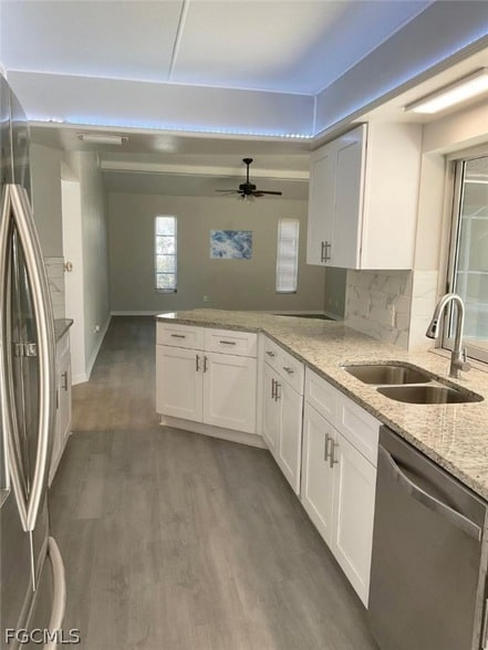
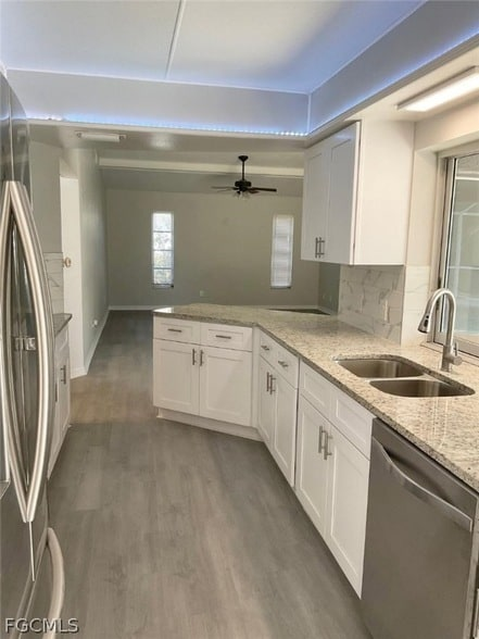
- wall art [209,229,253,261]
